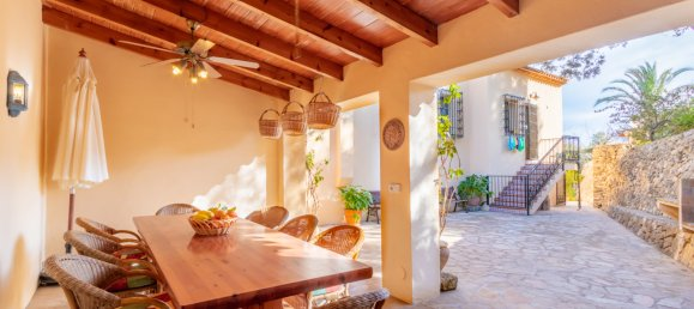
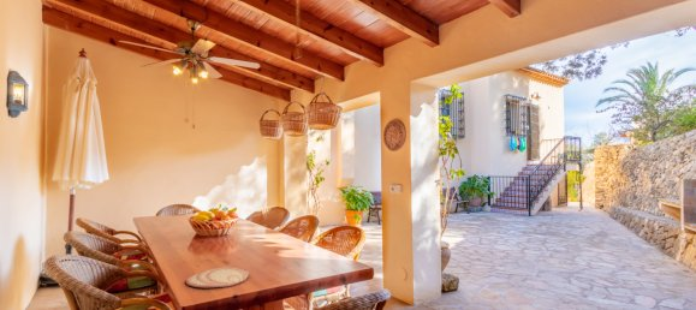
+ plate [185,266,250,288]
